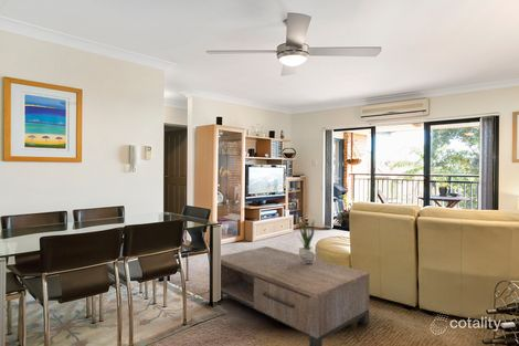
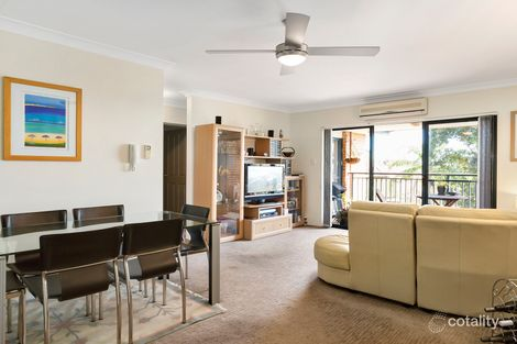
- coffee table [219,245,371,346]
- potted plant [297,216,317,264]
